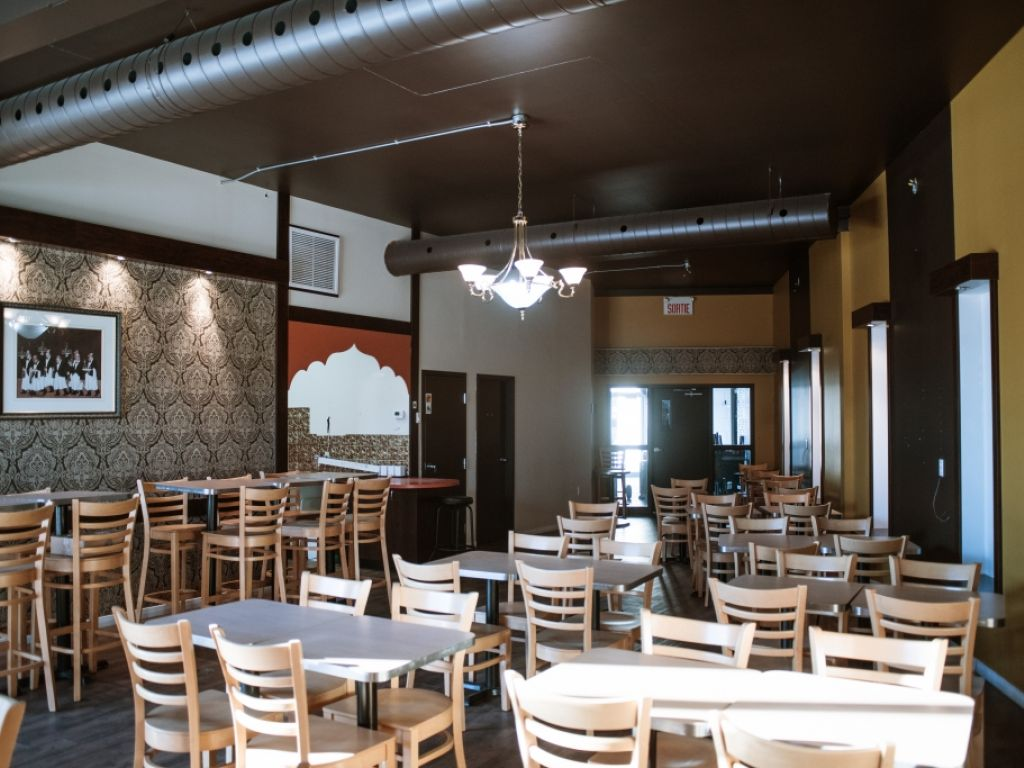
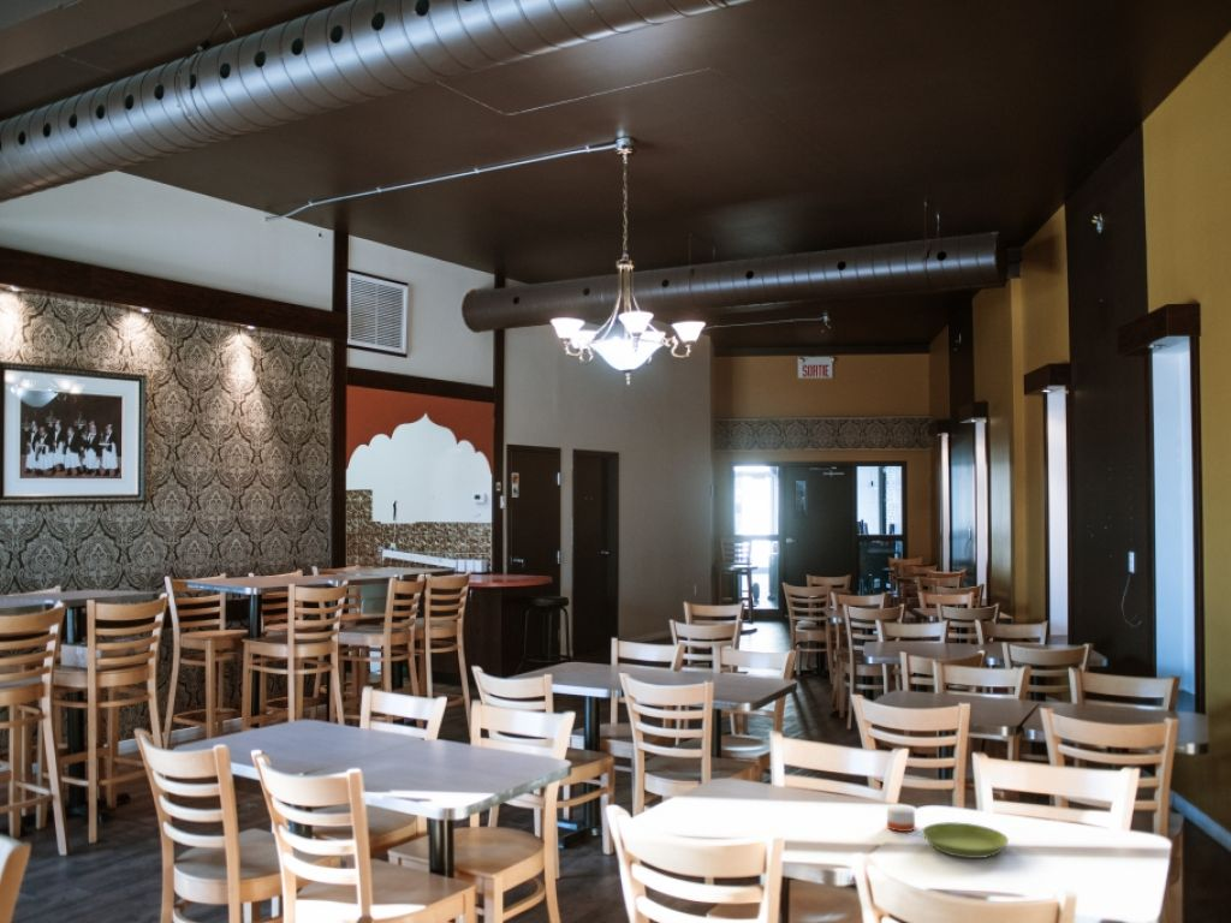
+ candle [886,798,916,833]
+ saucer [921,821,1010,859]
